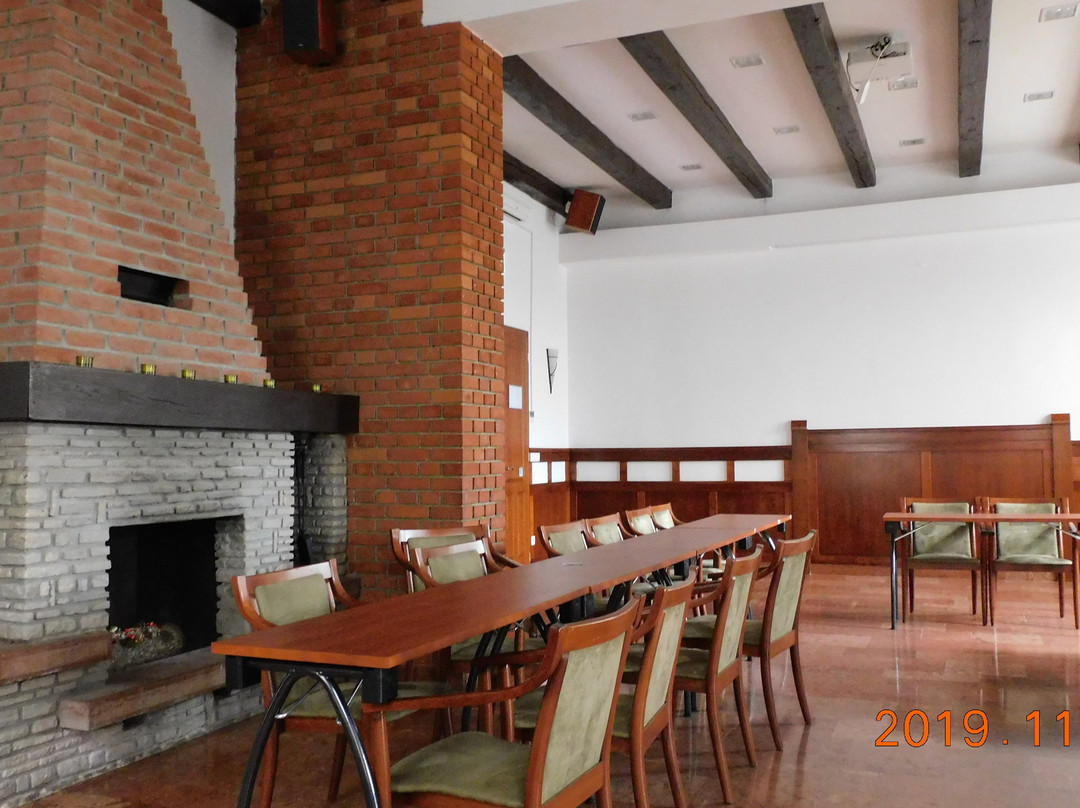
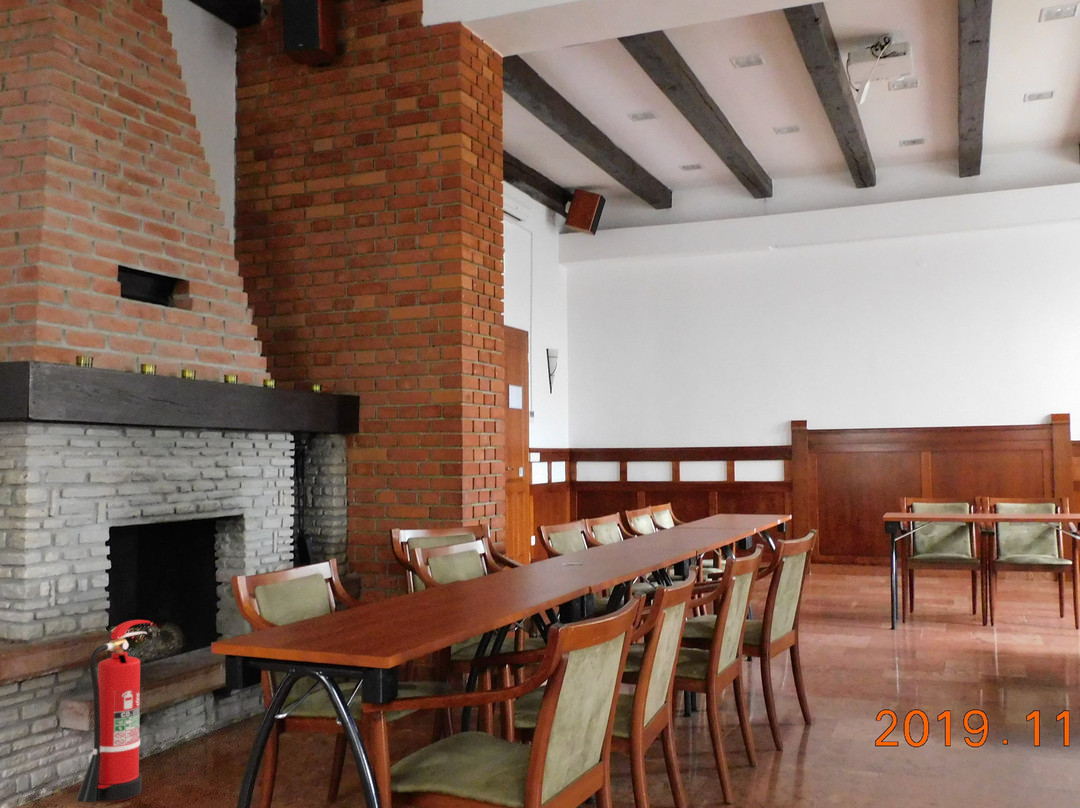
+ fire extinguisher [75,619,152,803]
